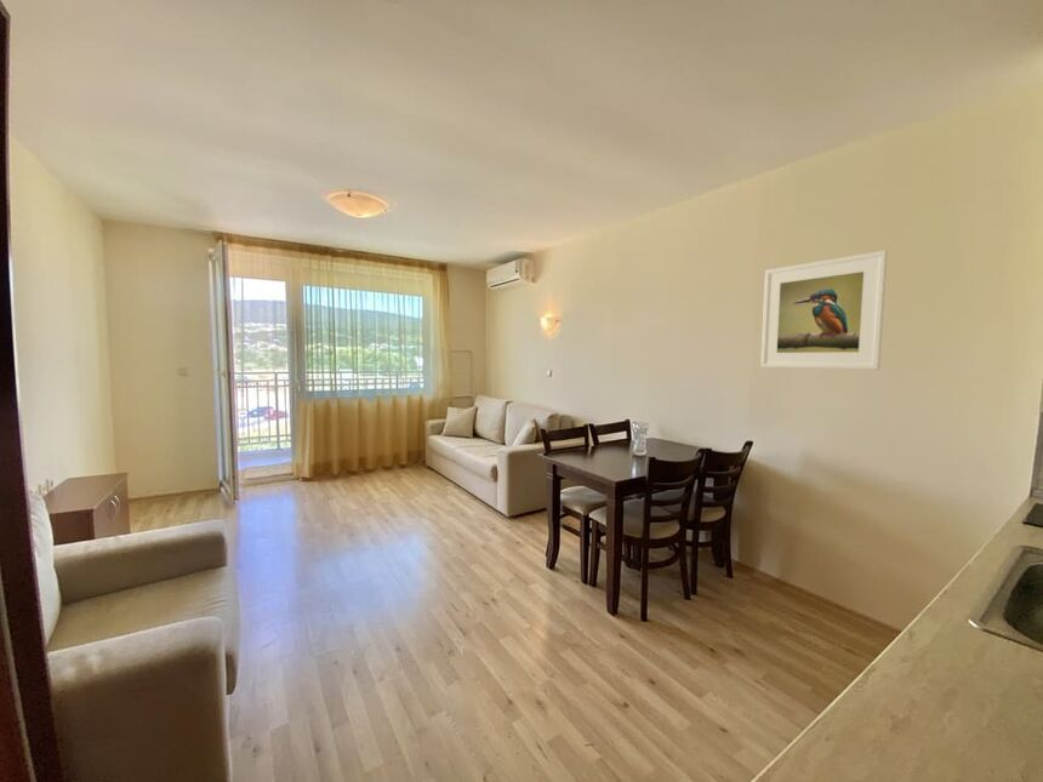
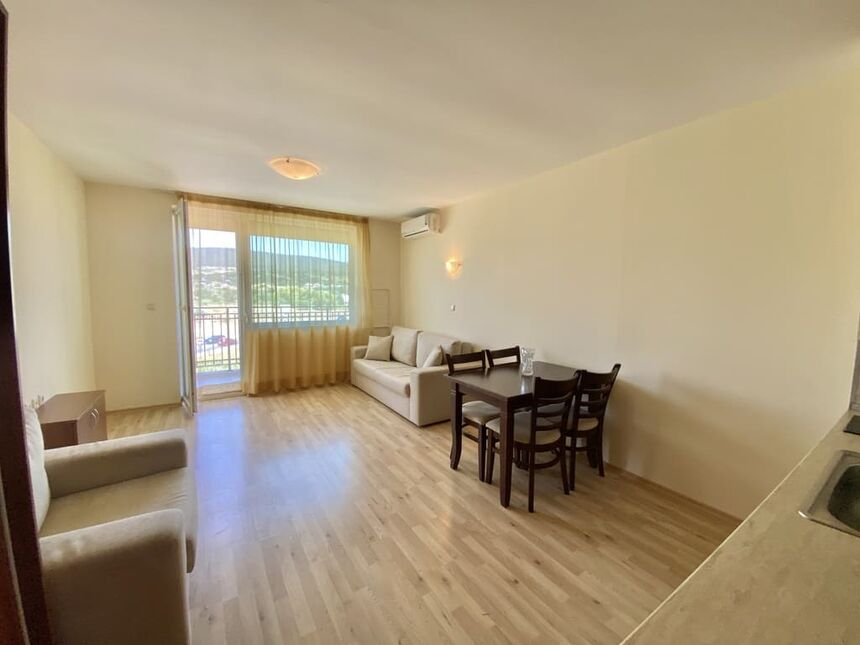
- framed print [759,250,889,371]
